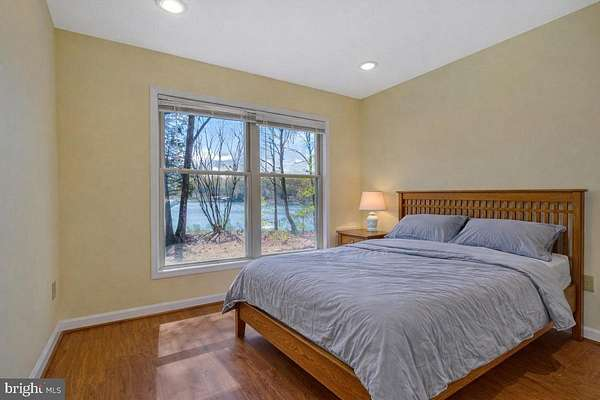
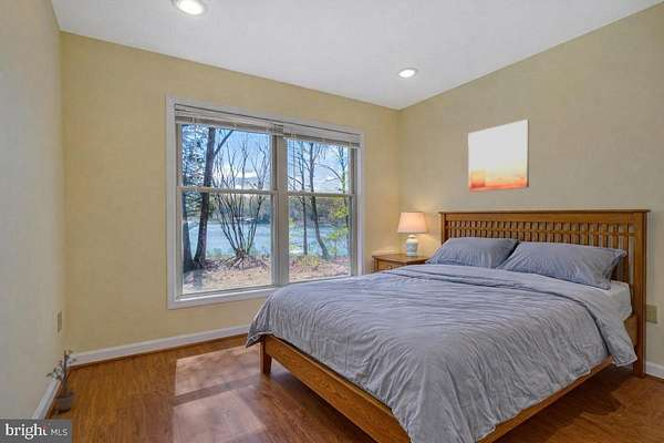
+ wall art [467,119,530,193]
+ decorative plant [45,349,77,421]
